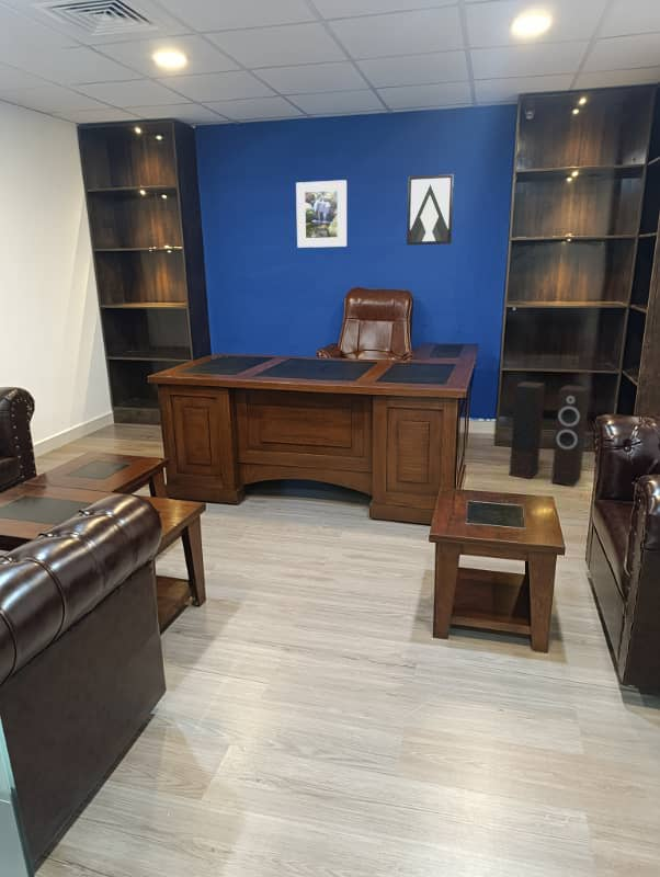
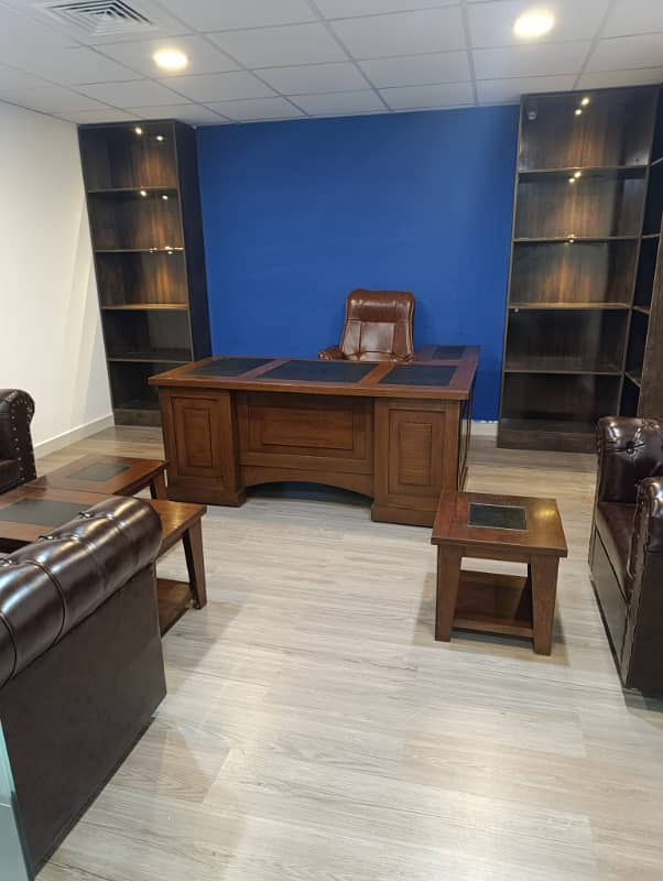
- wall art [406,173,455,246]
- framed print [295,179,348,249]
- stereo [509,380,591,488]
